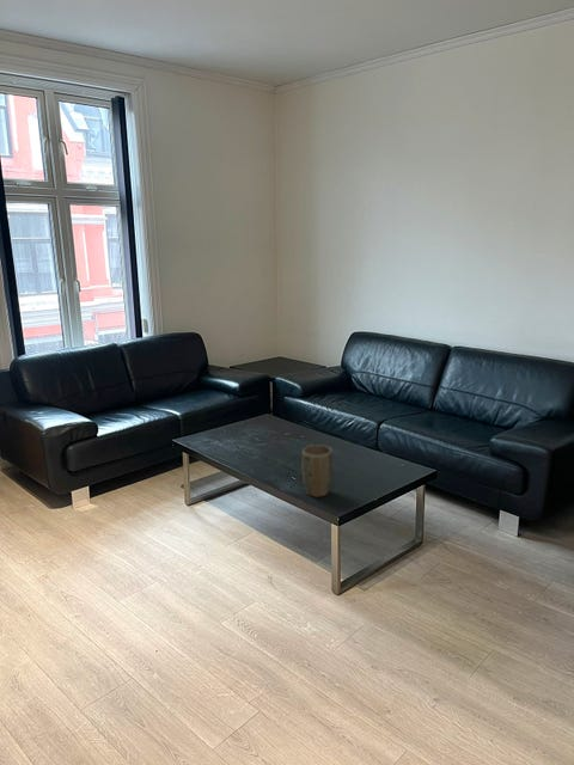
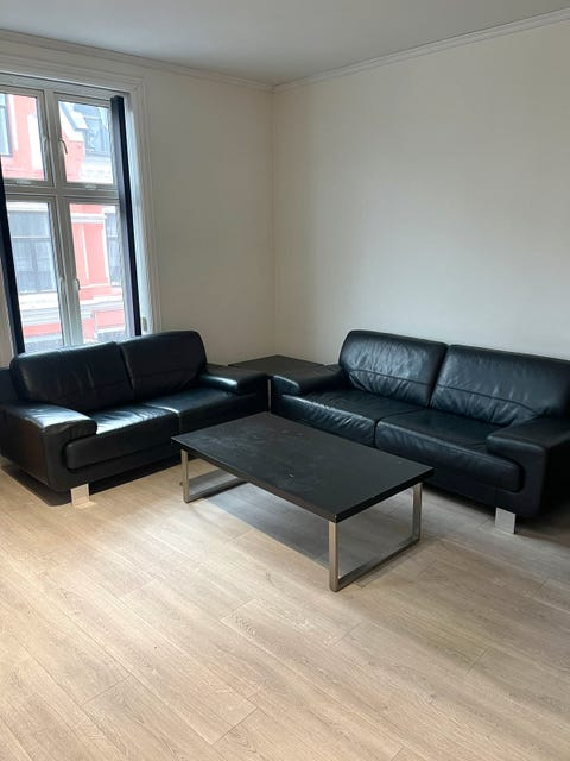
- plant pot [301,443,334,498]
